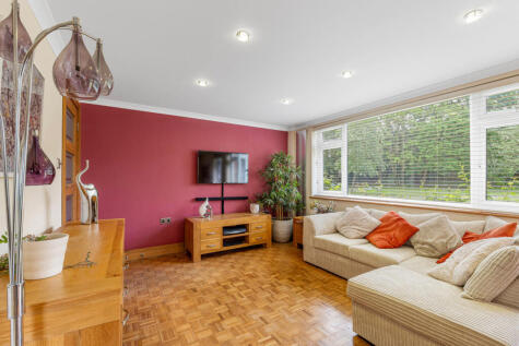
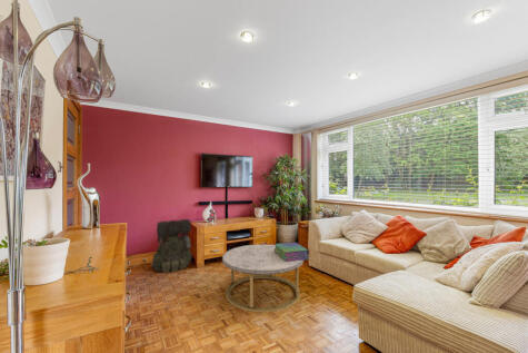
+ backpack [150,218,192,274]
+ stack of books [273,242,310,262]
+ coffee table [221,244,305,314]
